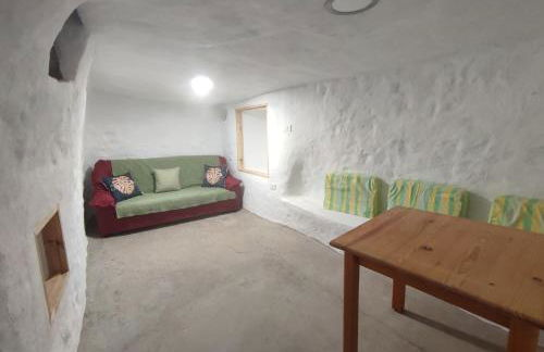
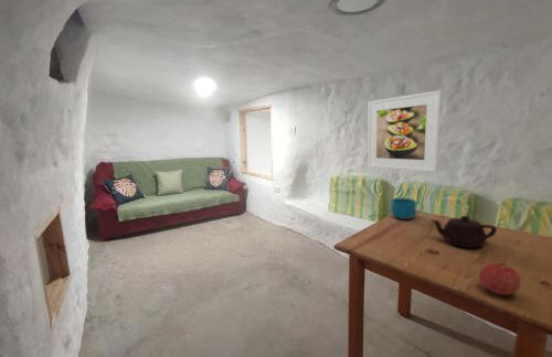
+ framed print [367,89,443,173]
+ teapot [429,215,498,249]
+ fruit [478,262,521,296]
+ cup [390,197,425,220]
